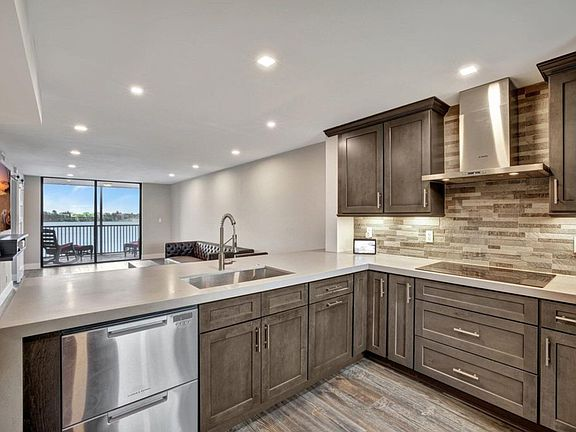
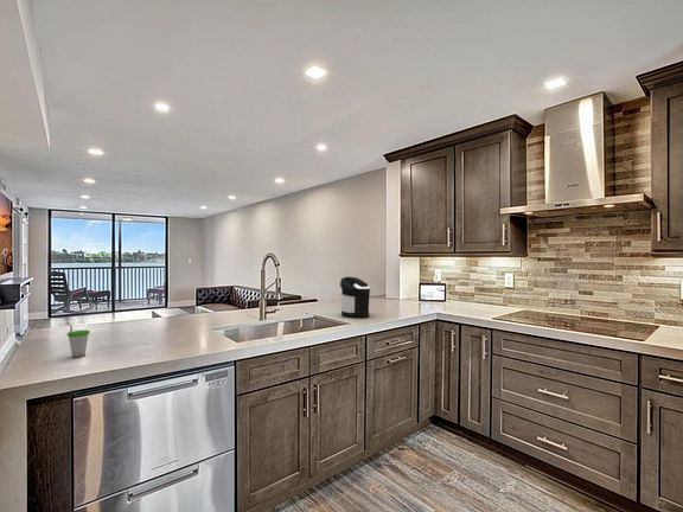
+ cup [65,321,91,359]
+ coffee maker [339,276,371,319]
